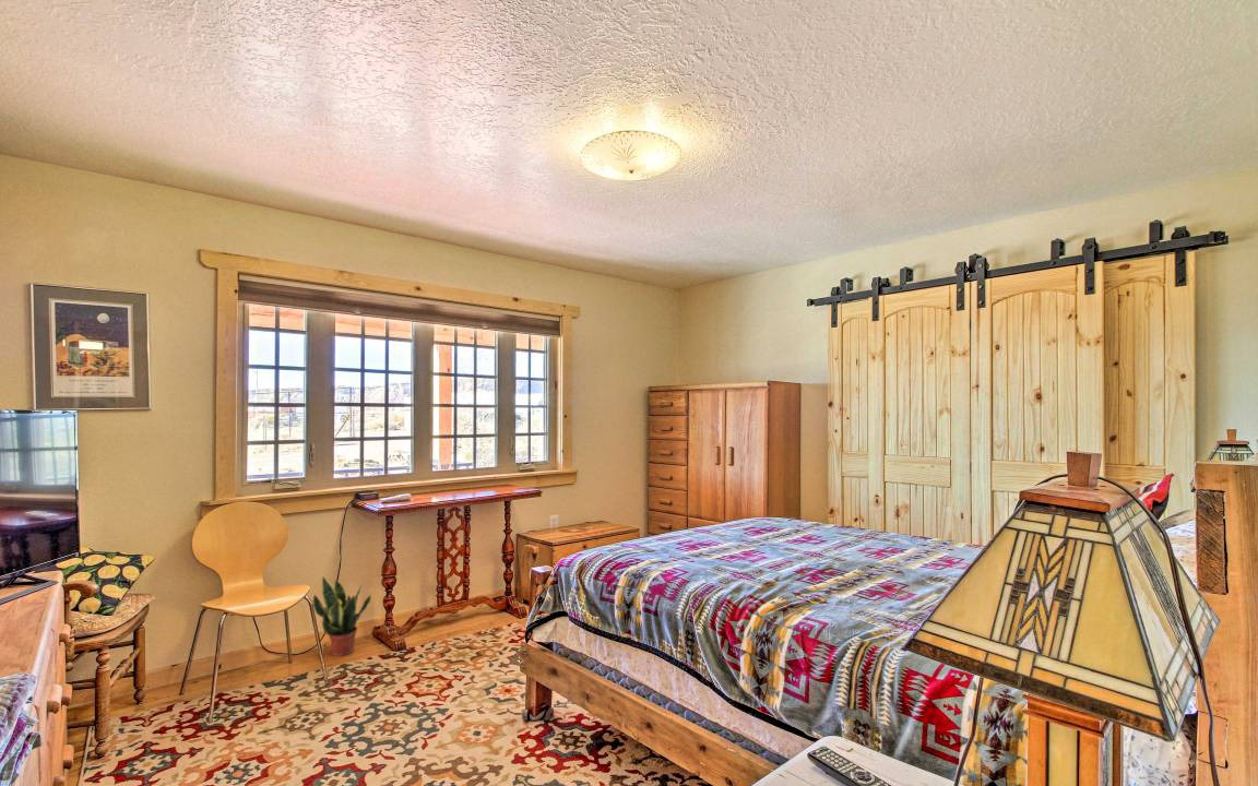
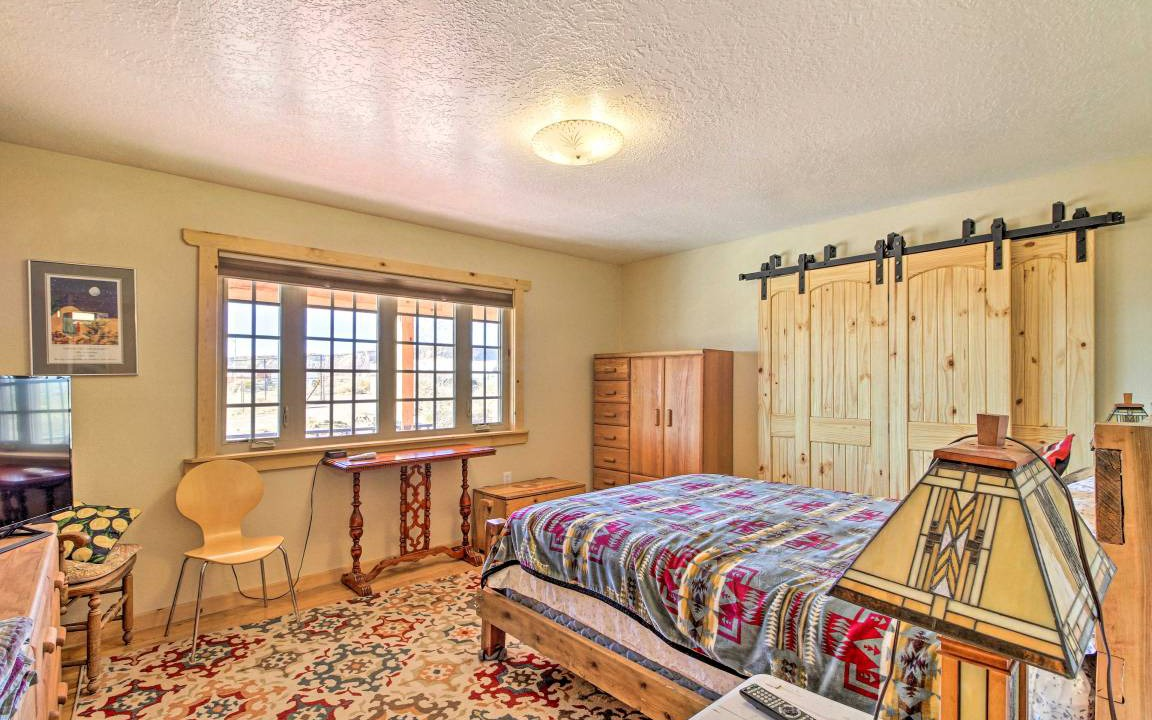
- potted plant [312,575,372,657]
